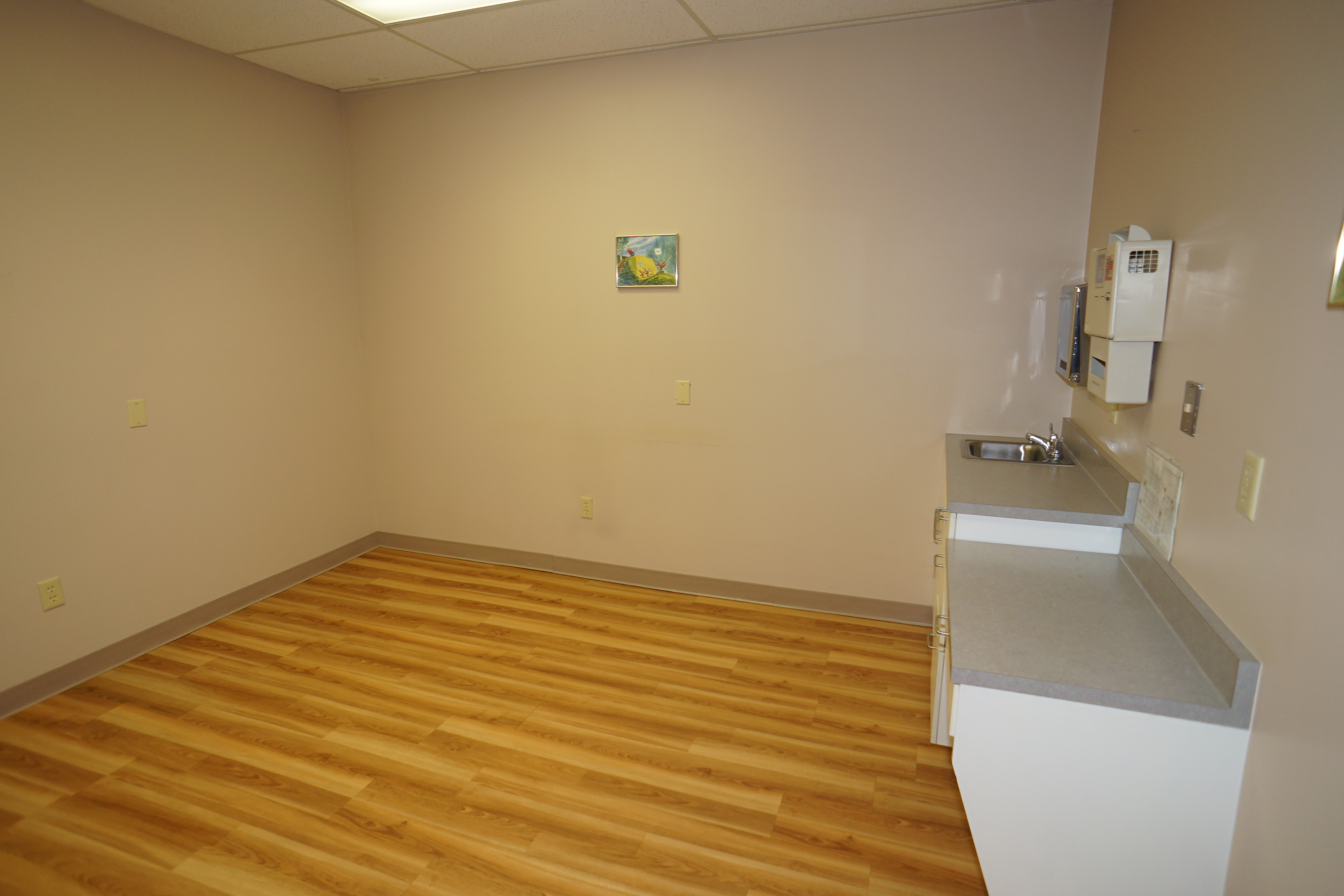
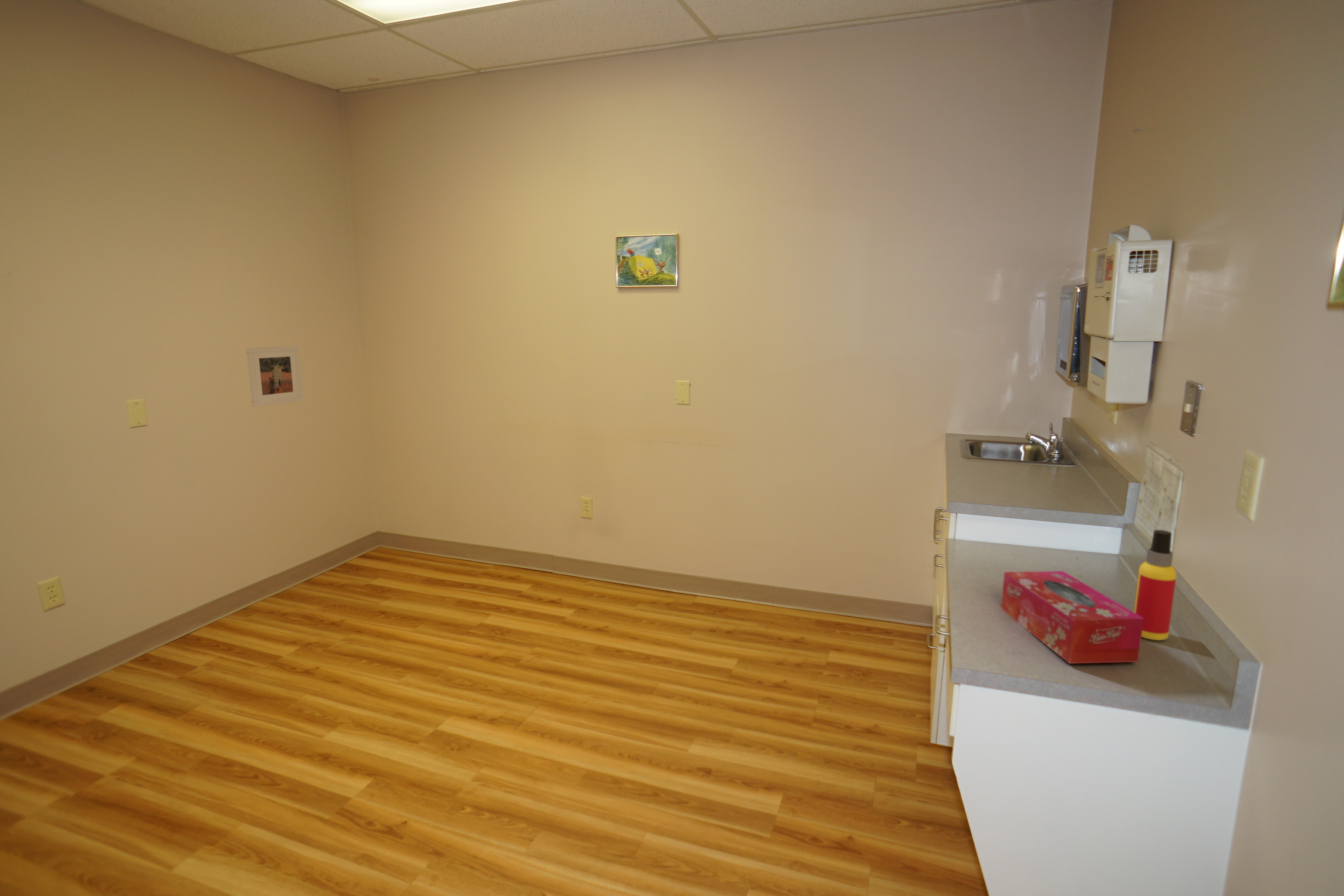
+ spray bottle [1133,529,1177,641]
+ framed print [246,346,303,407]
+ tissue box [1001,570,1144,664]
